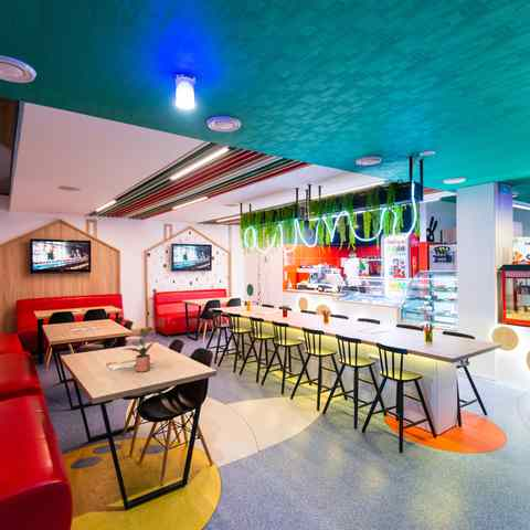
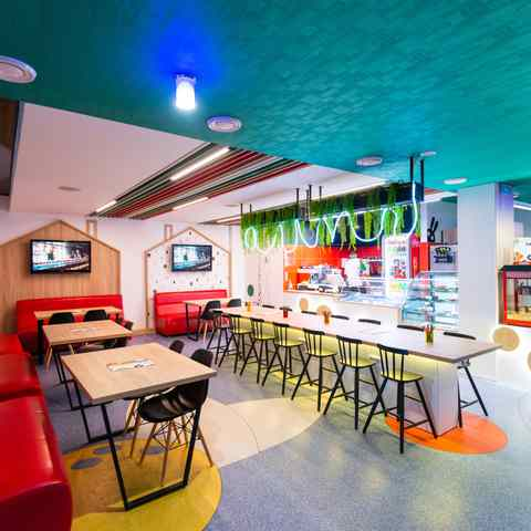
- potted plant [123,326,160,373]
